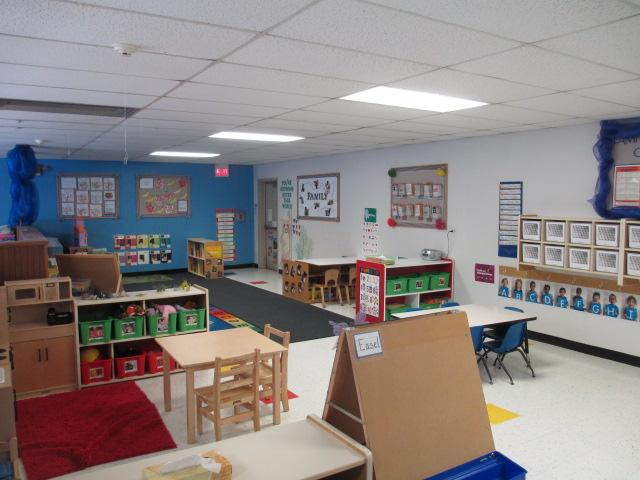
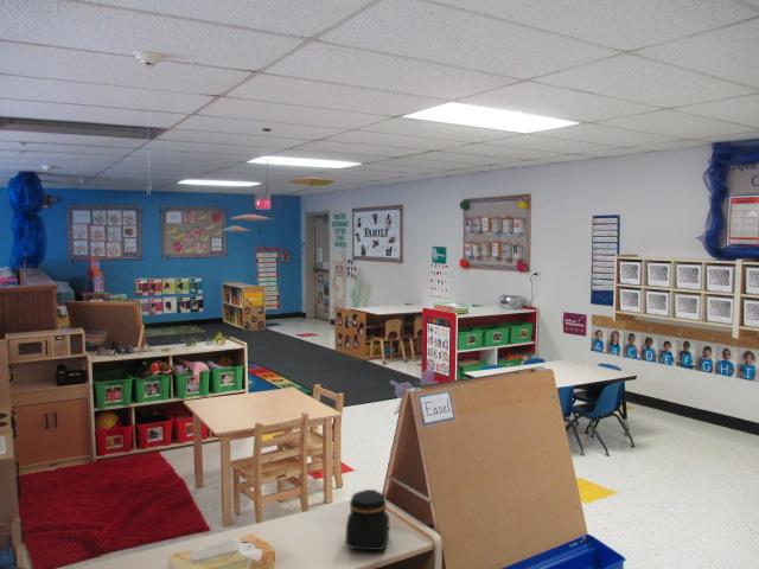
+ ceiling mobile [222,127,337,255]
+ jar [345,488,390,551]
